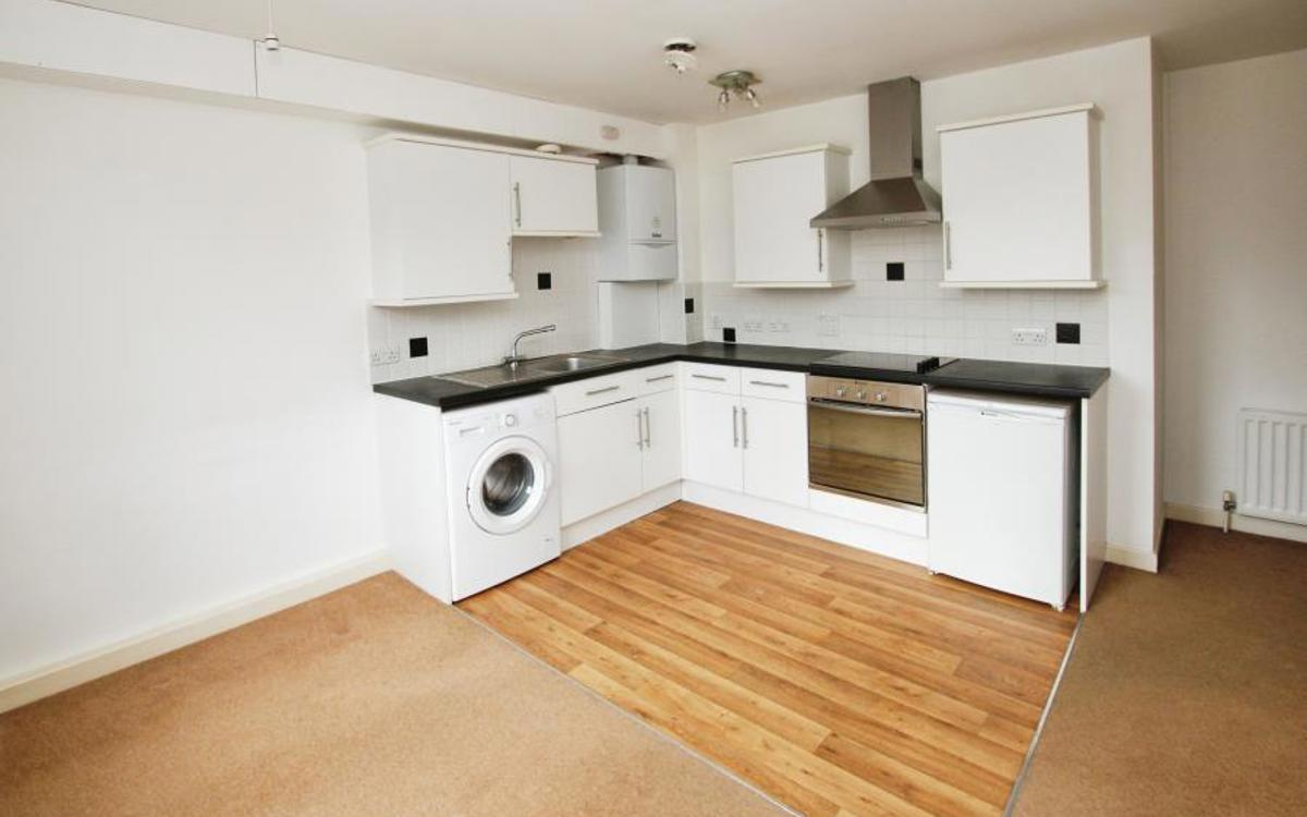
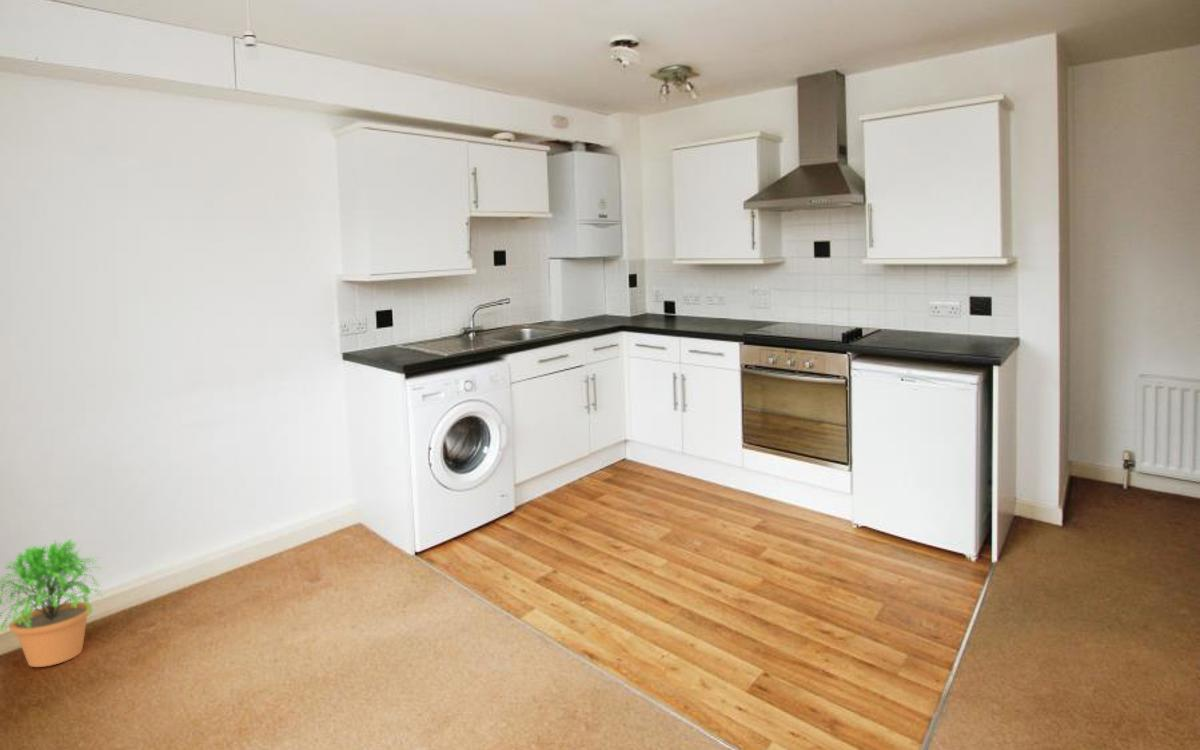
+ potted plant [0,537,108,668]
